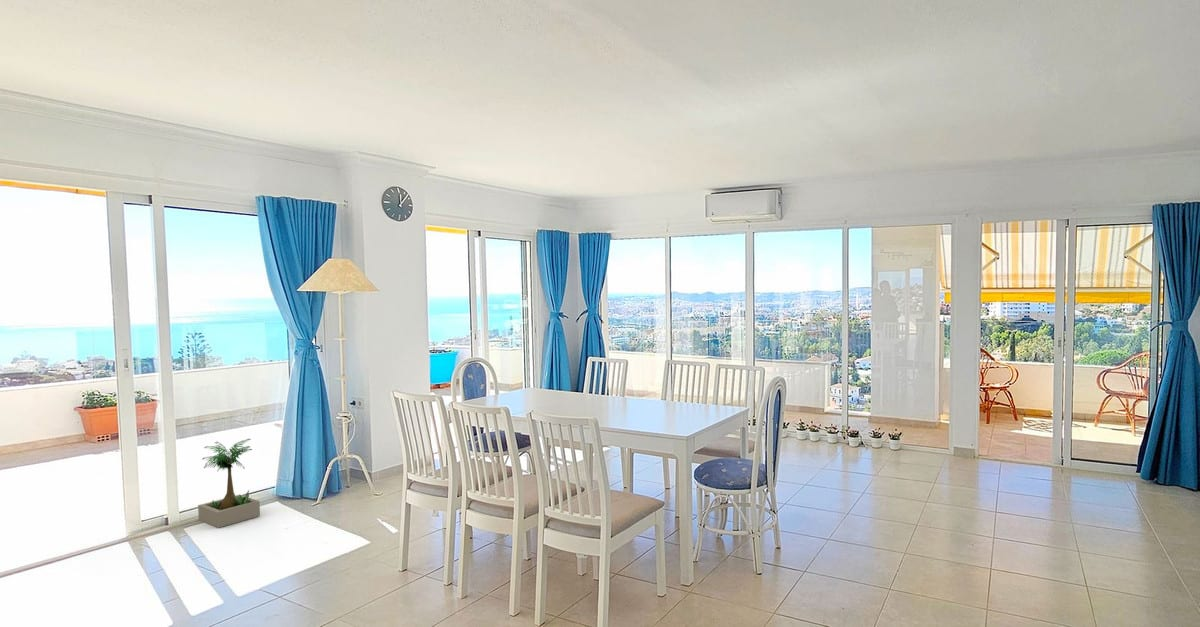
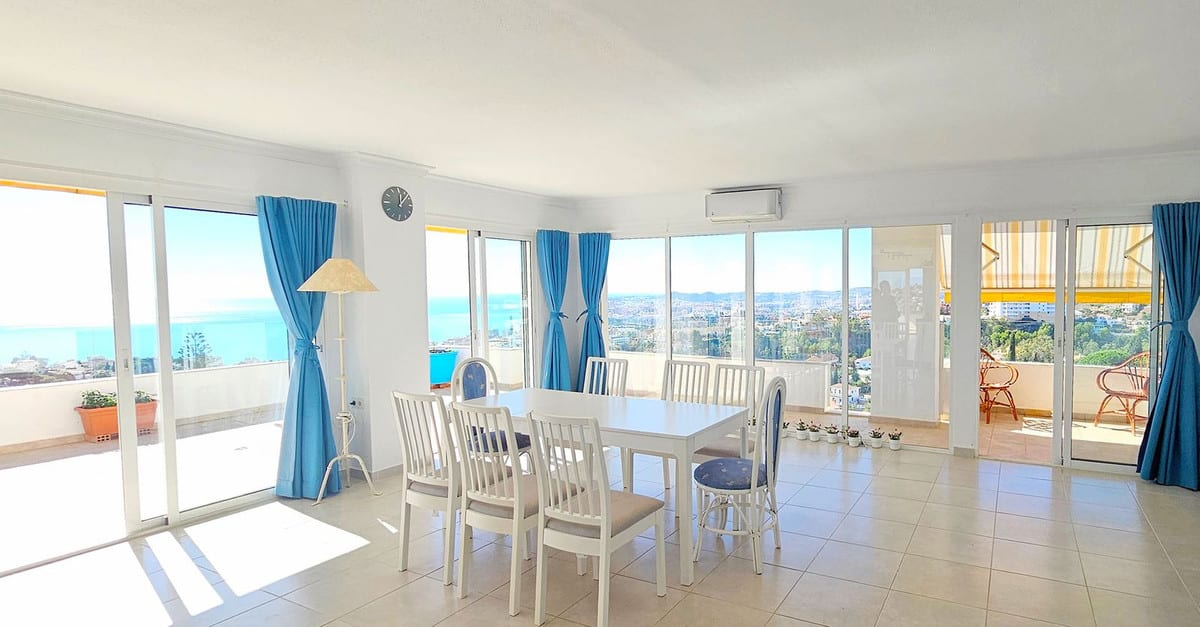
- potted plant [197,438,261,529]
